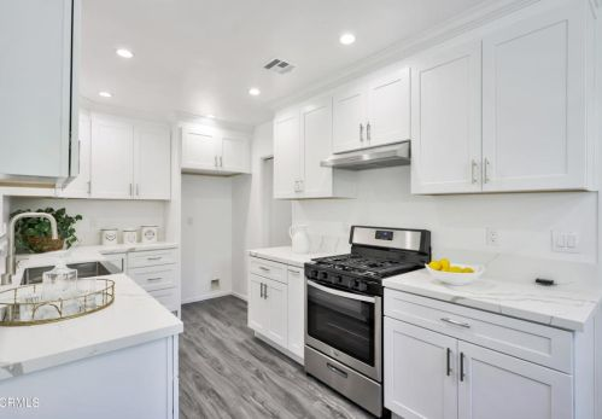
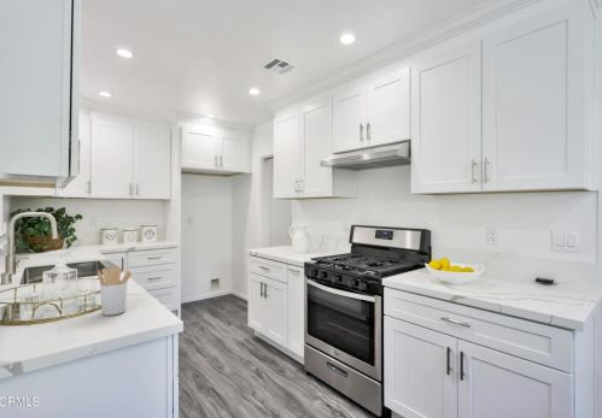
+ utensil holder [97,266,133,317]
